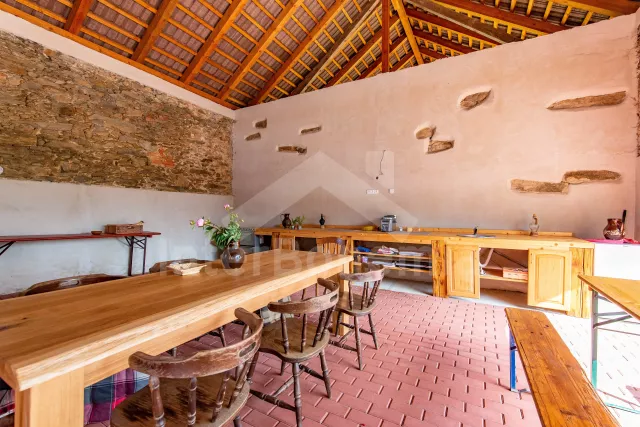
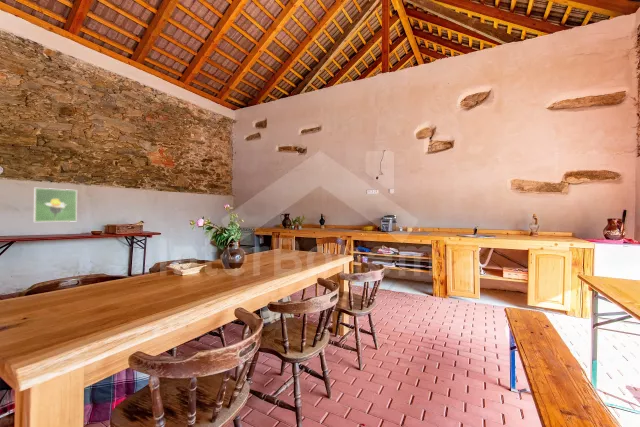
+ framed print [33,187,78,223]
